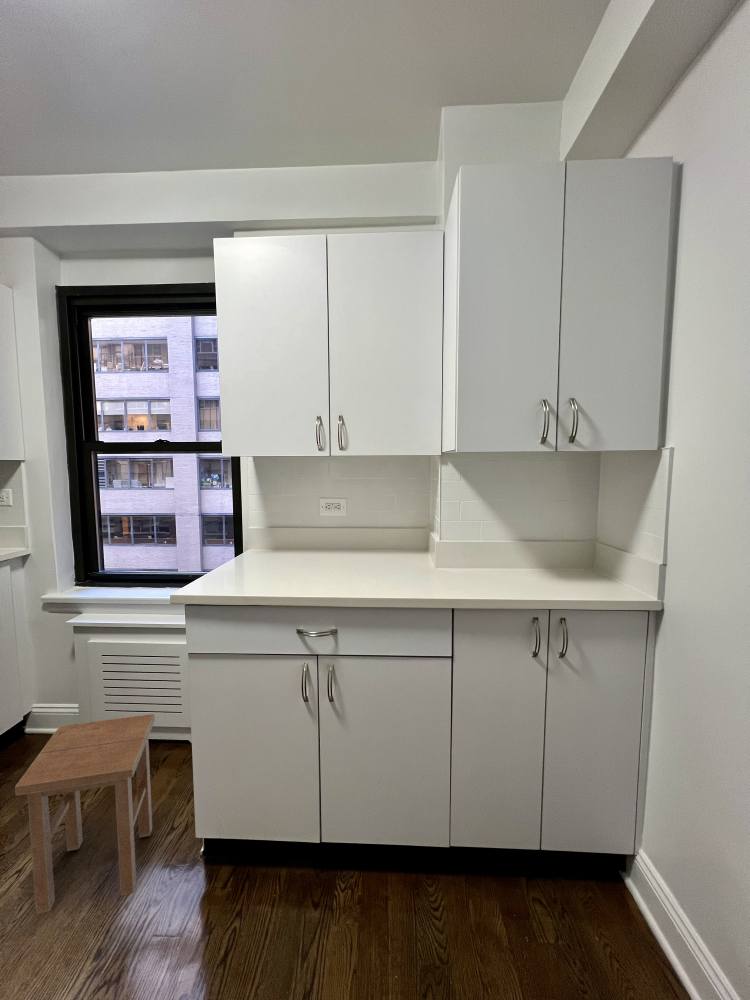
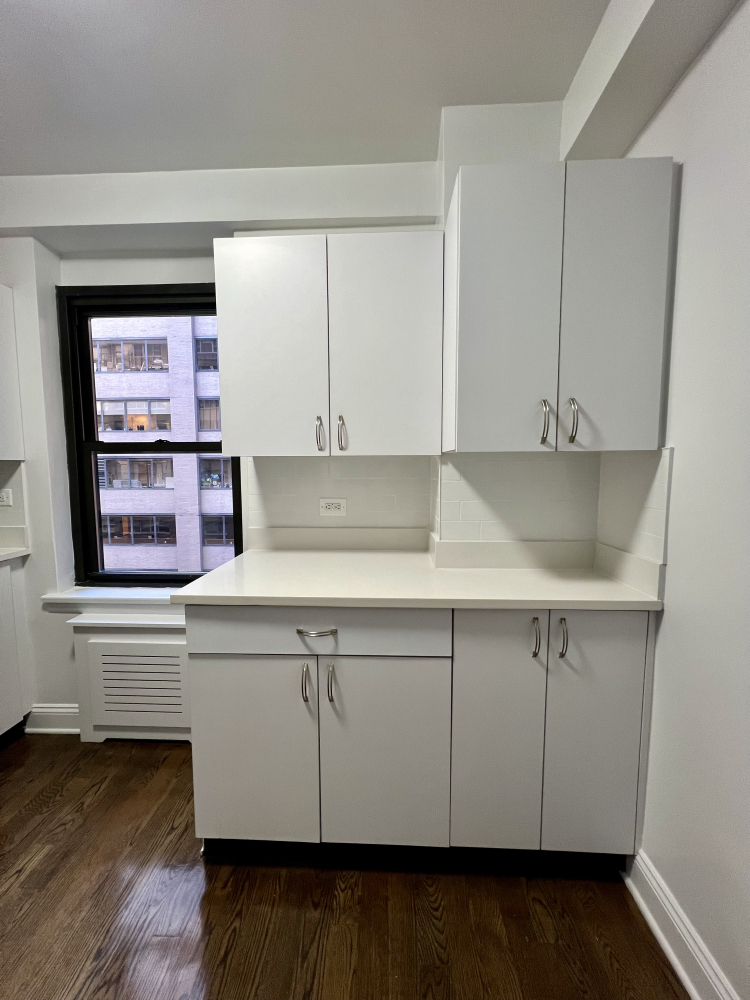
- stool [14,713,156,915]
